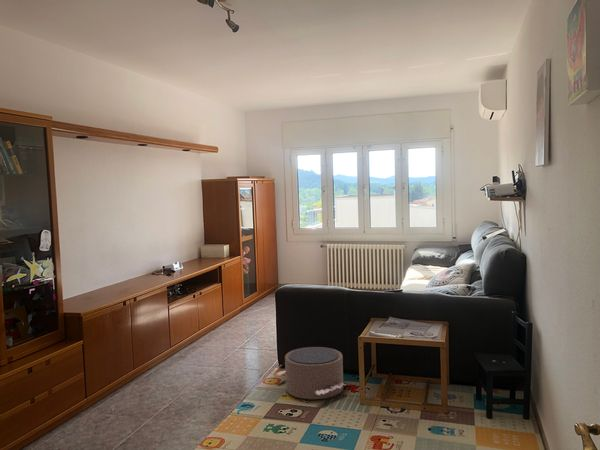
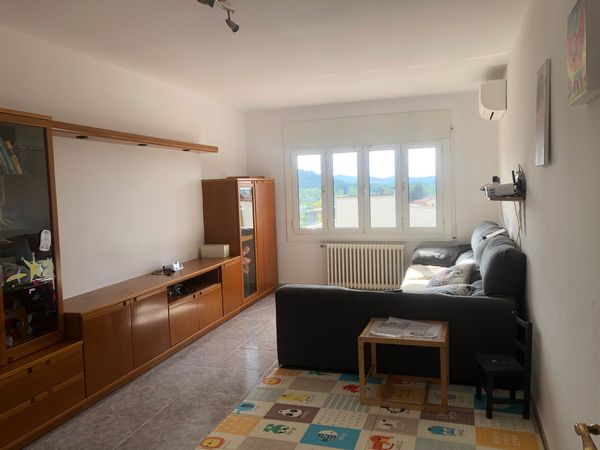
- pouf [275,346,347,400]
